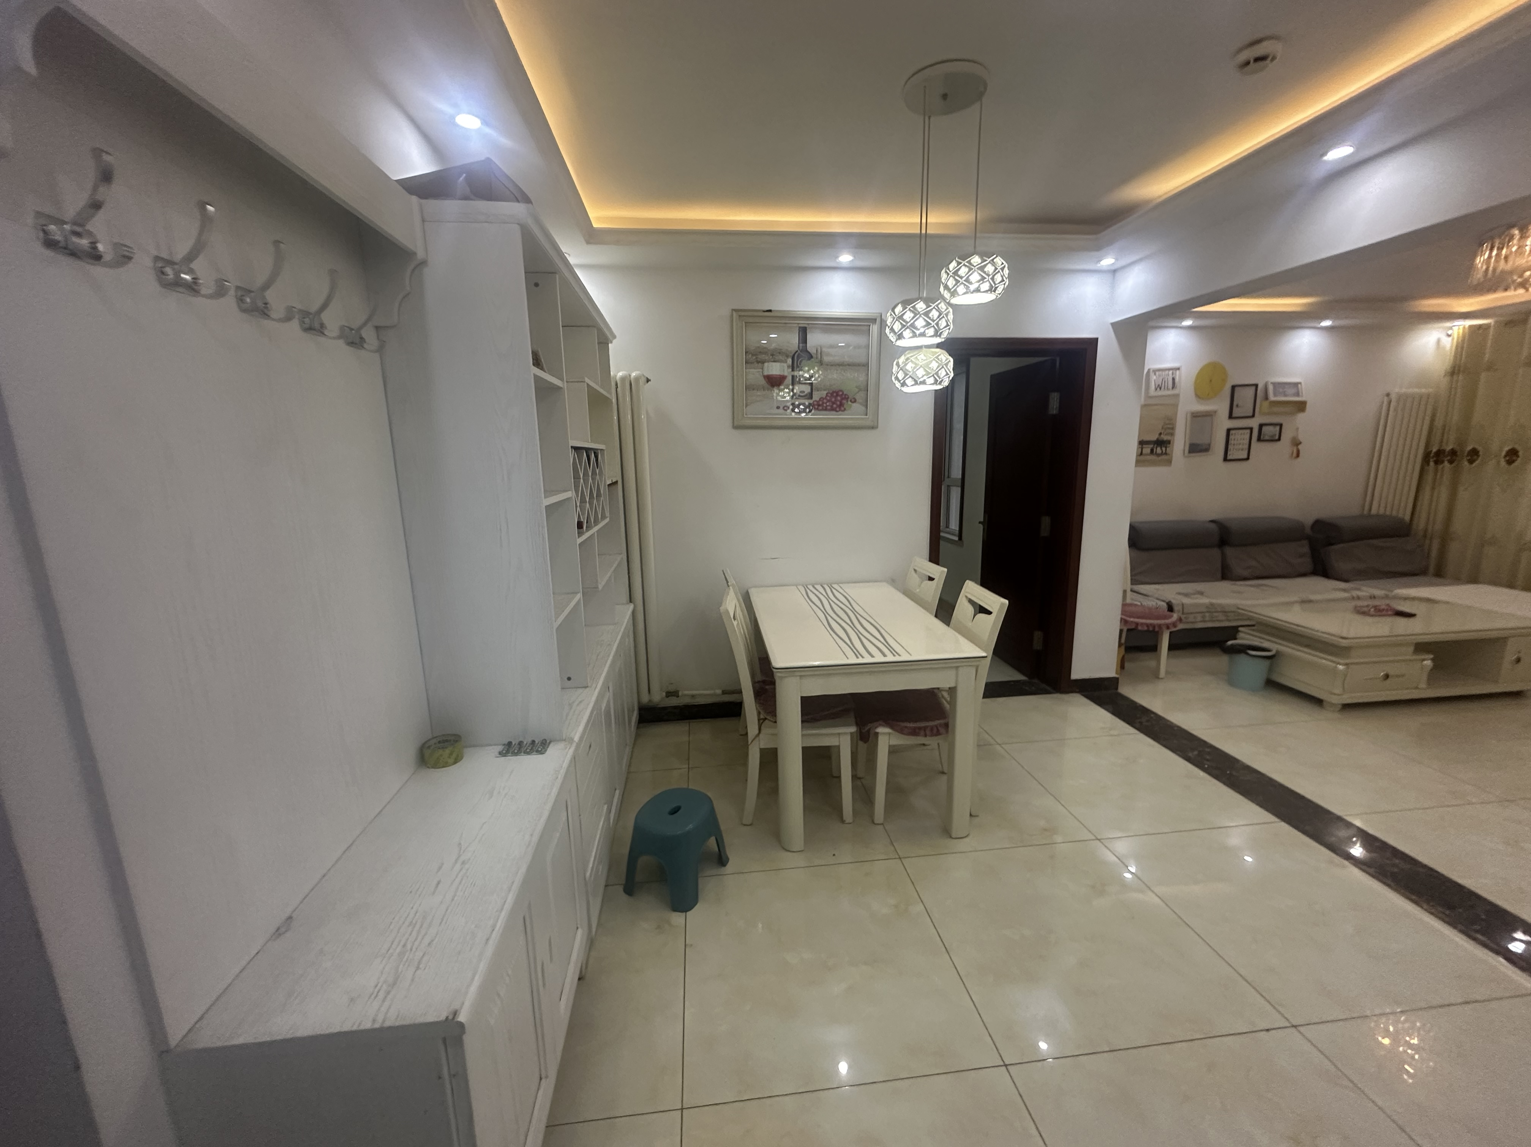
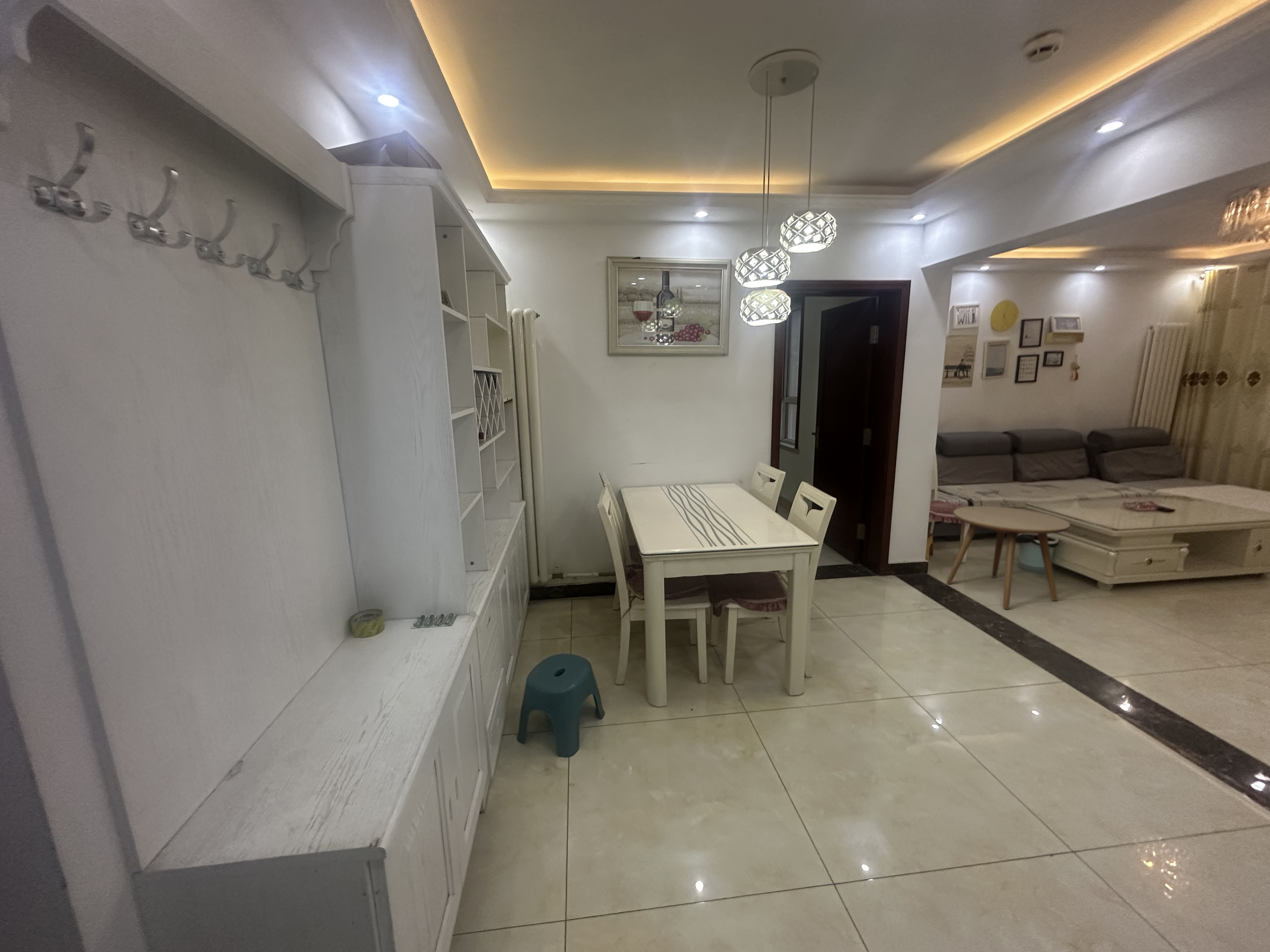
+ side table [946,506,1071,609]
